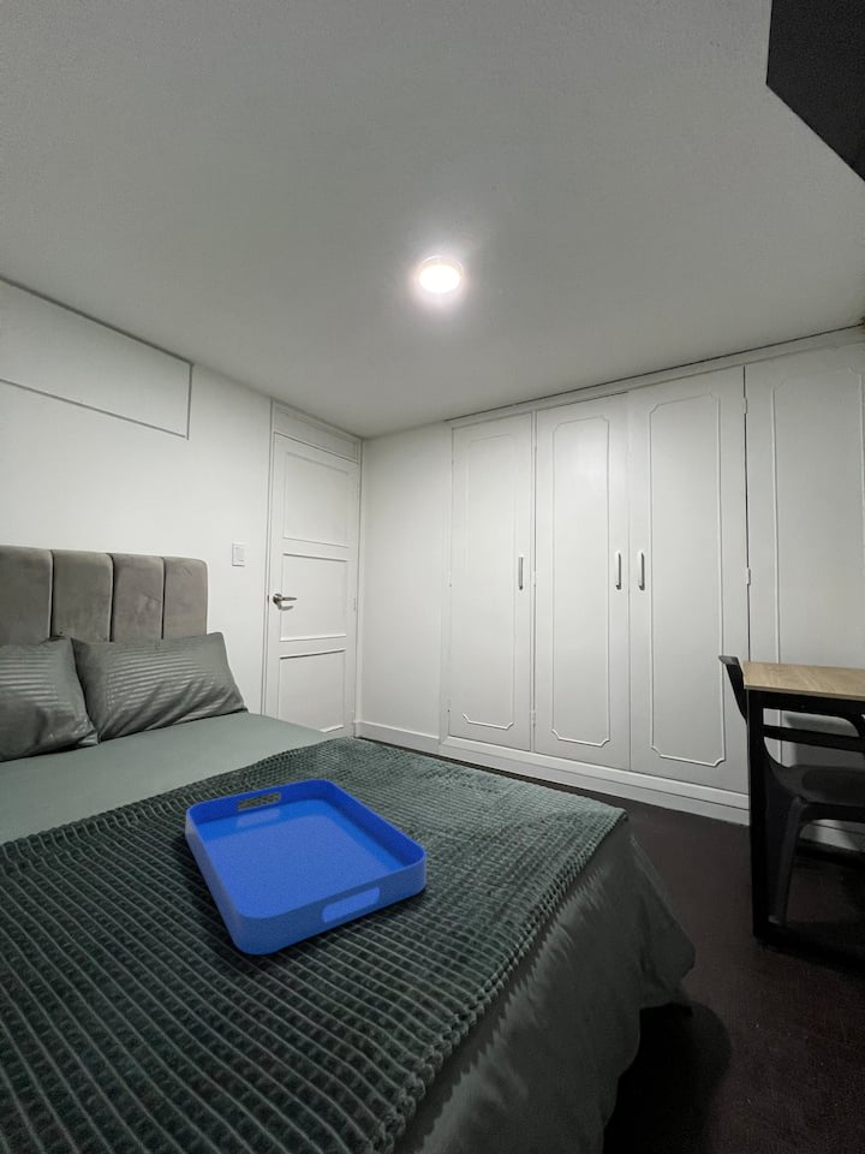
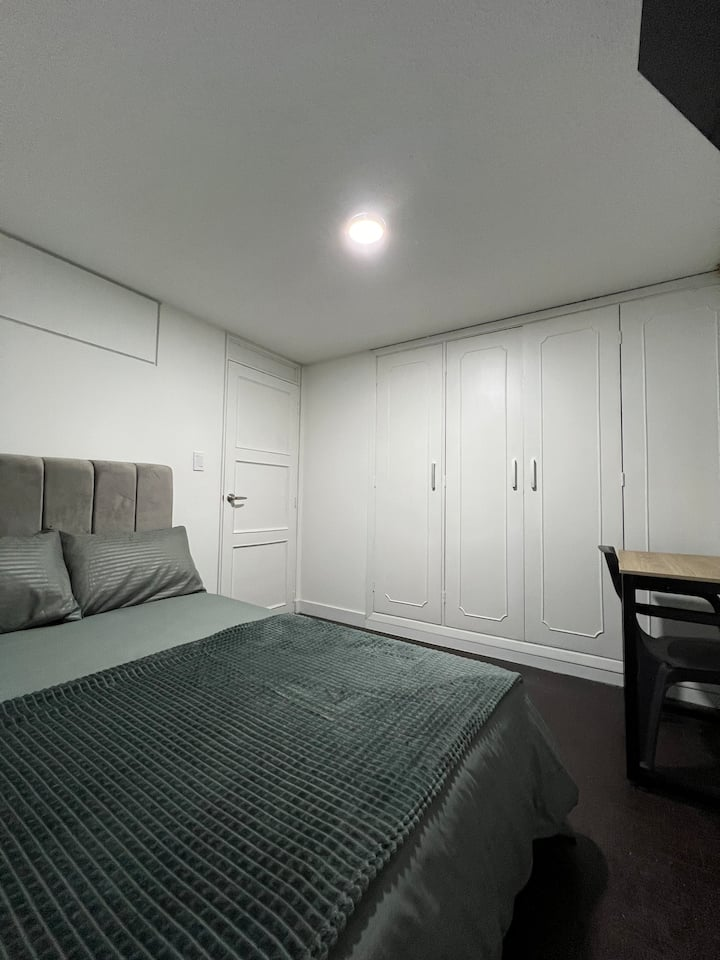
- serving tray [184,778,428,956]
